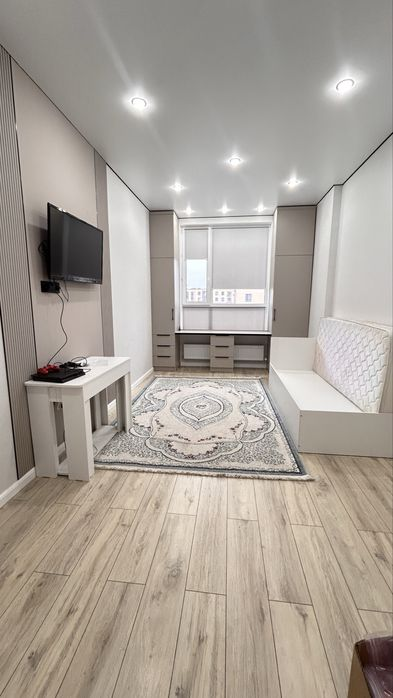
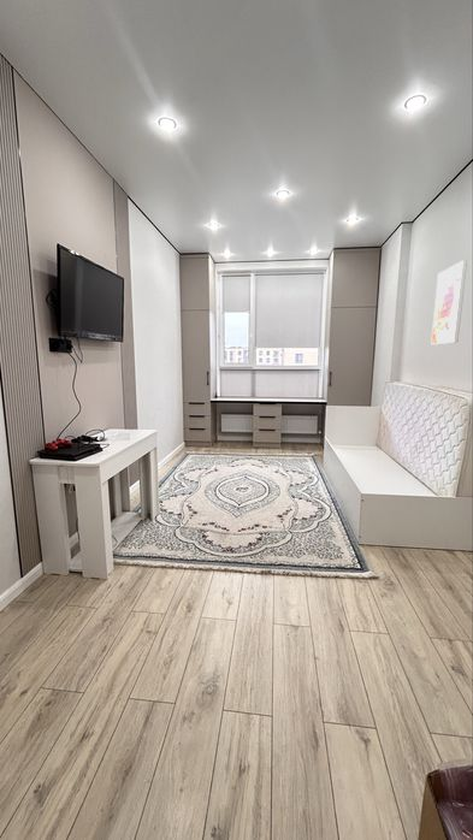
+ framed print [430,259,468,345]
